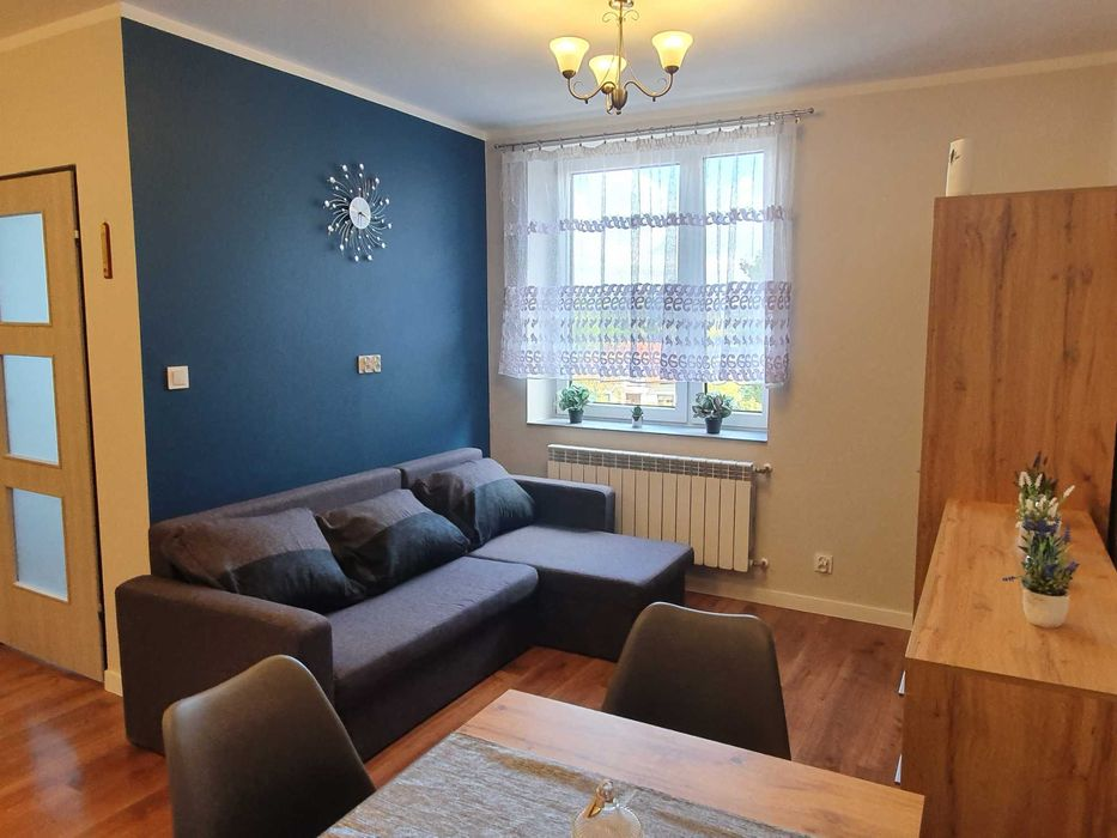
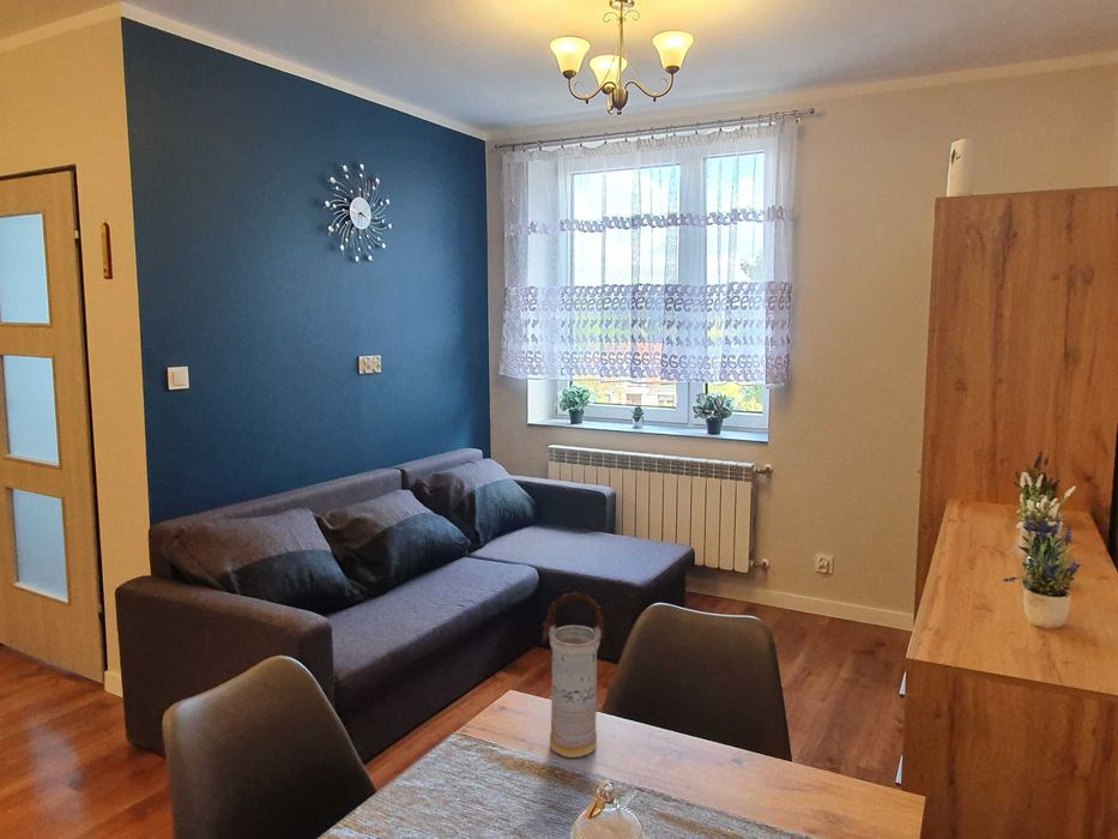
+ vase [540,591,608,759]
